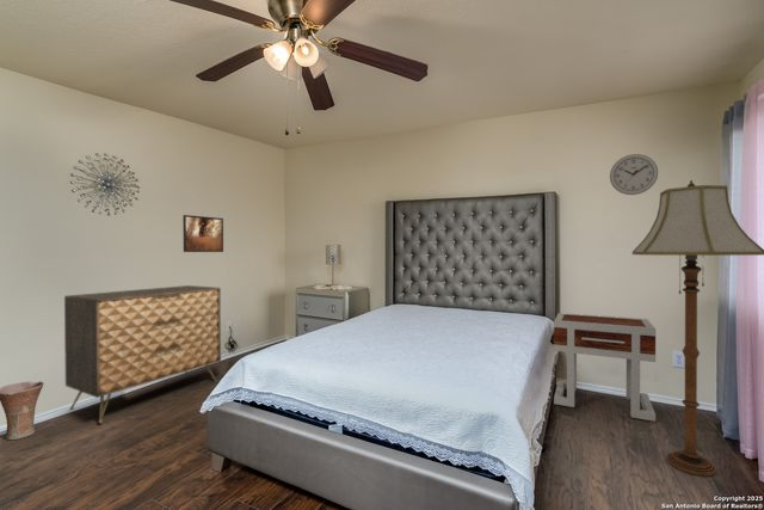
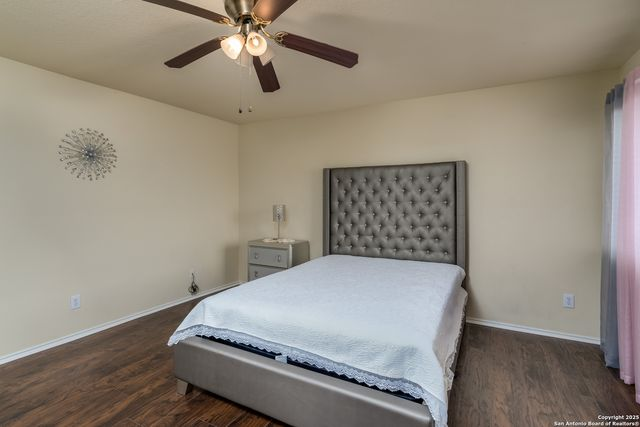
- vase [0,380,45,441]
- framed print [181,214,224,253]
- floor lamp [631,179,764,478]
- wall clock [609,153,659,196]
- dresser [63,284,222,424]
- side table [553,312,657,423]
